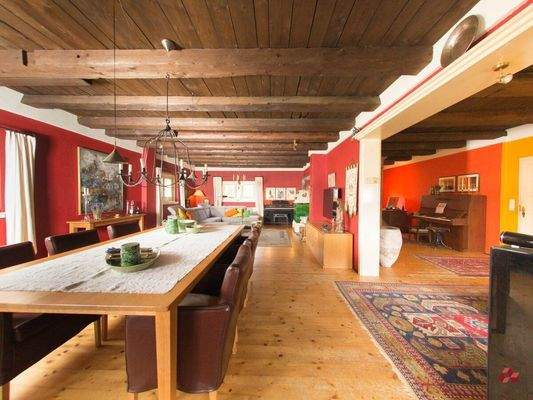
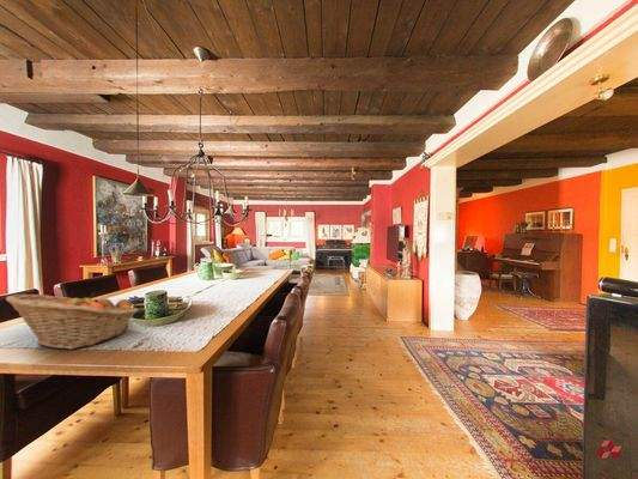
+ fruit basket [5,291,140,351]
